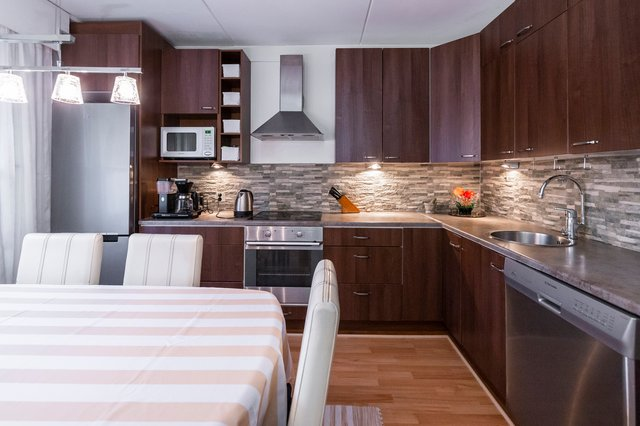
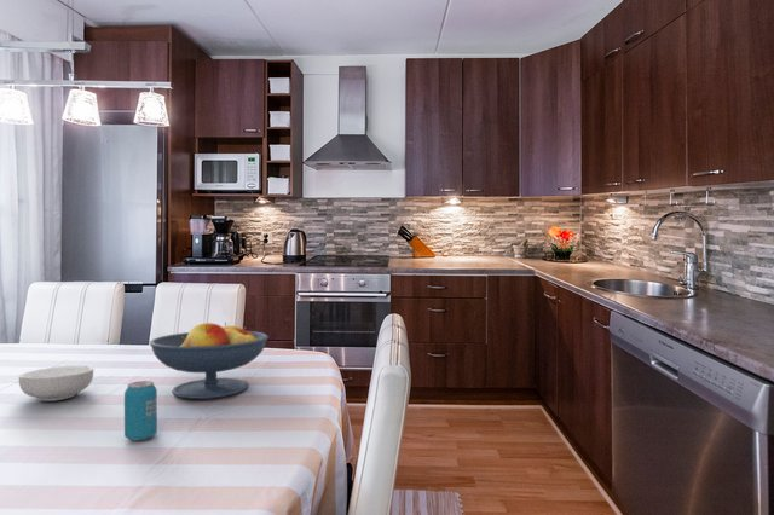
+ fruit bowl [149,320,270,400]
+ beverage can [123,380,158,441]
+ cereal bowl [18,365,94,403]
